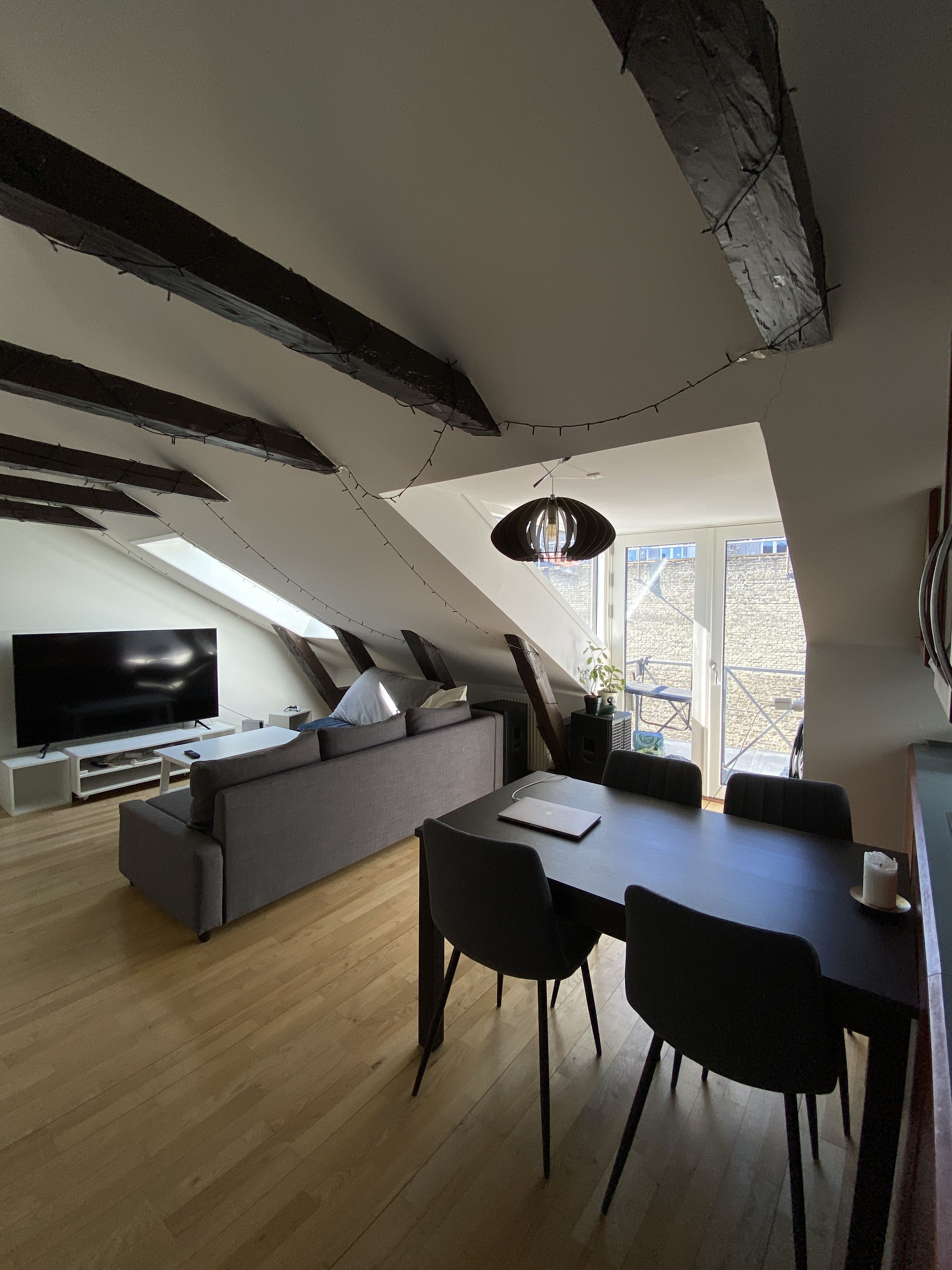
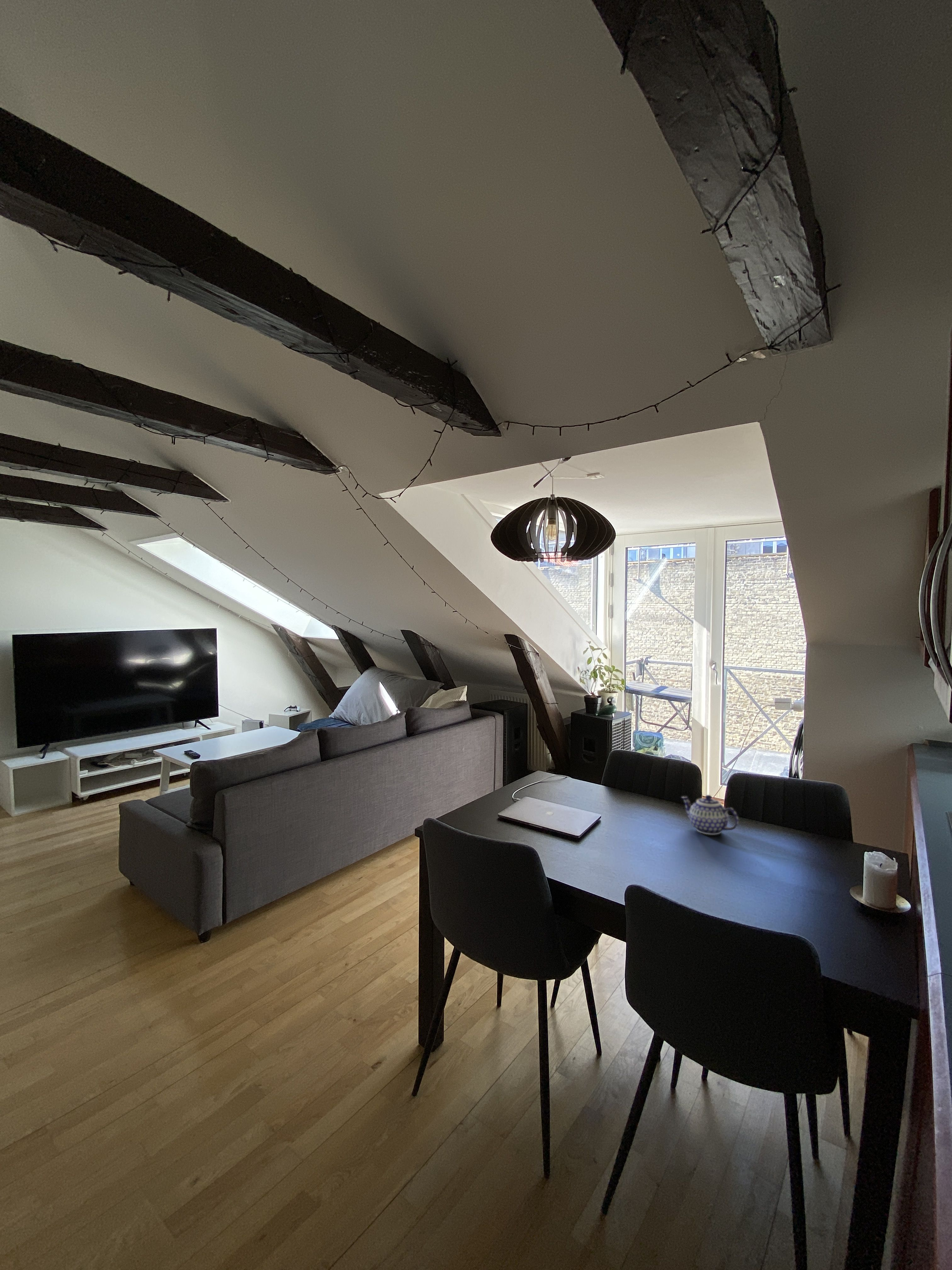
+ teapot [681,795,739,835]
